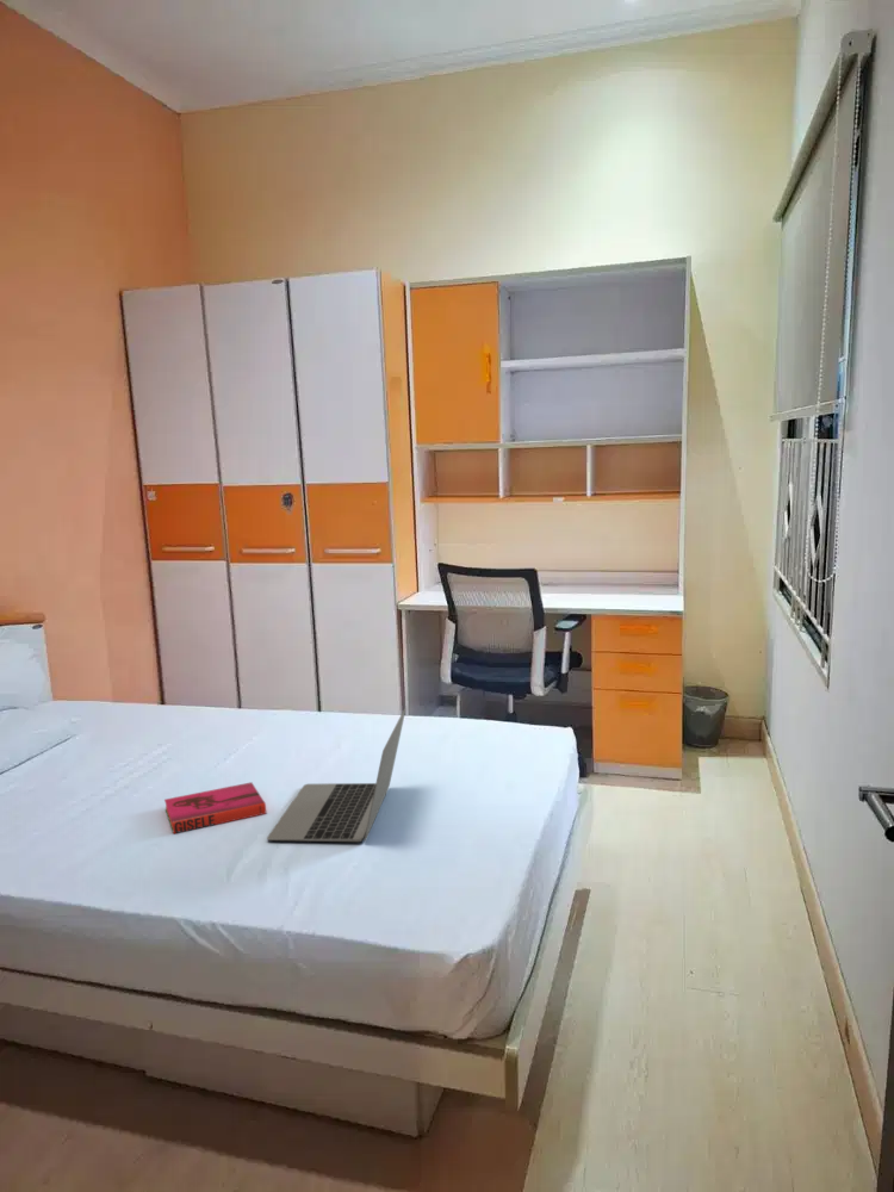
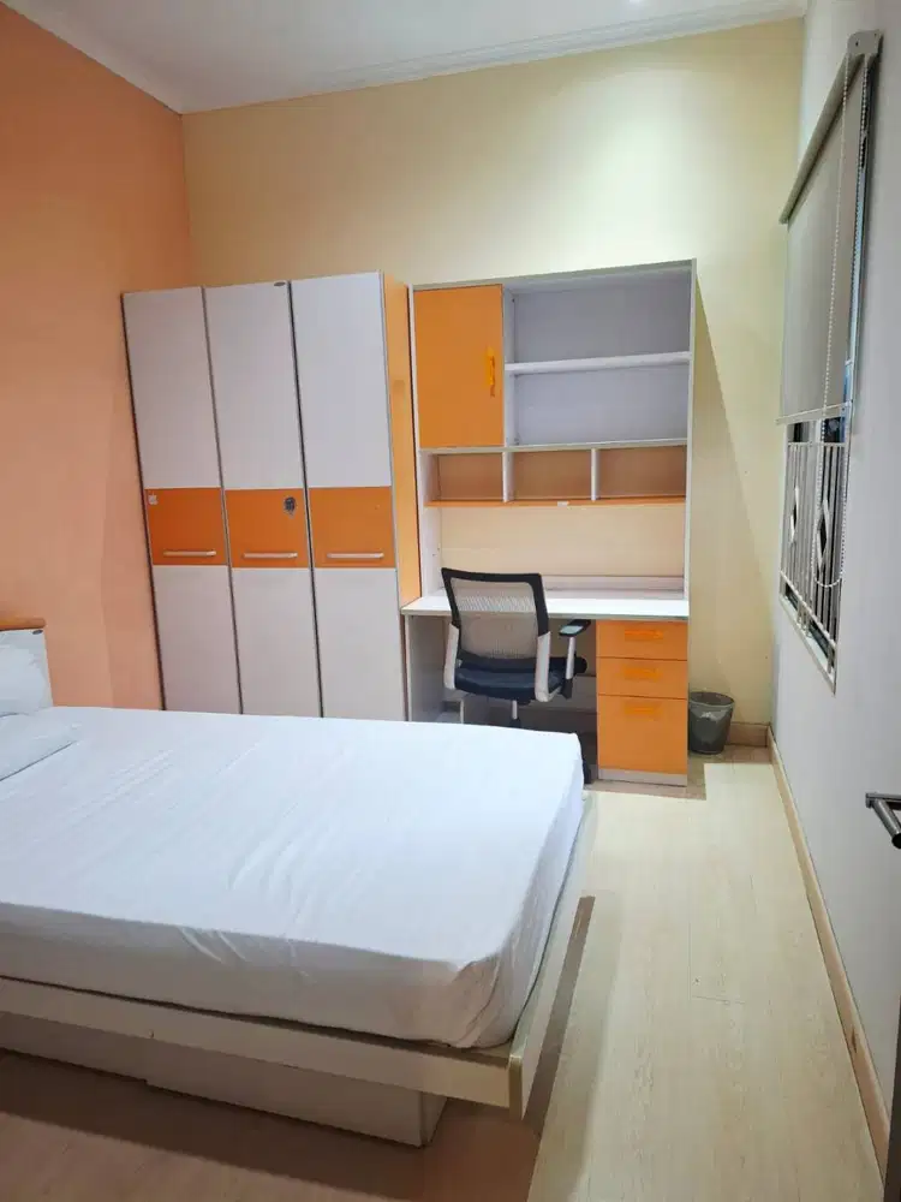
- laptop [266,707,406,843]
- hardback book [163,781,267,836]
